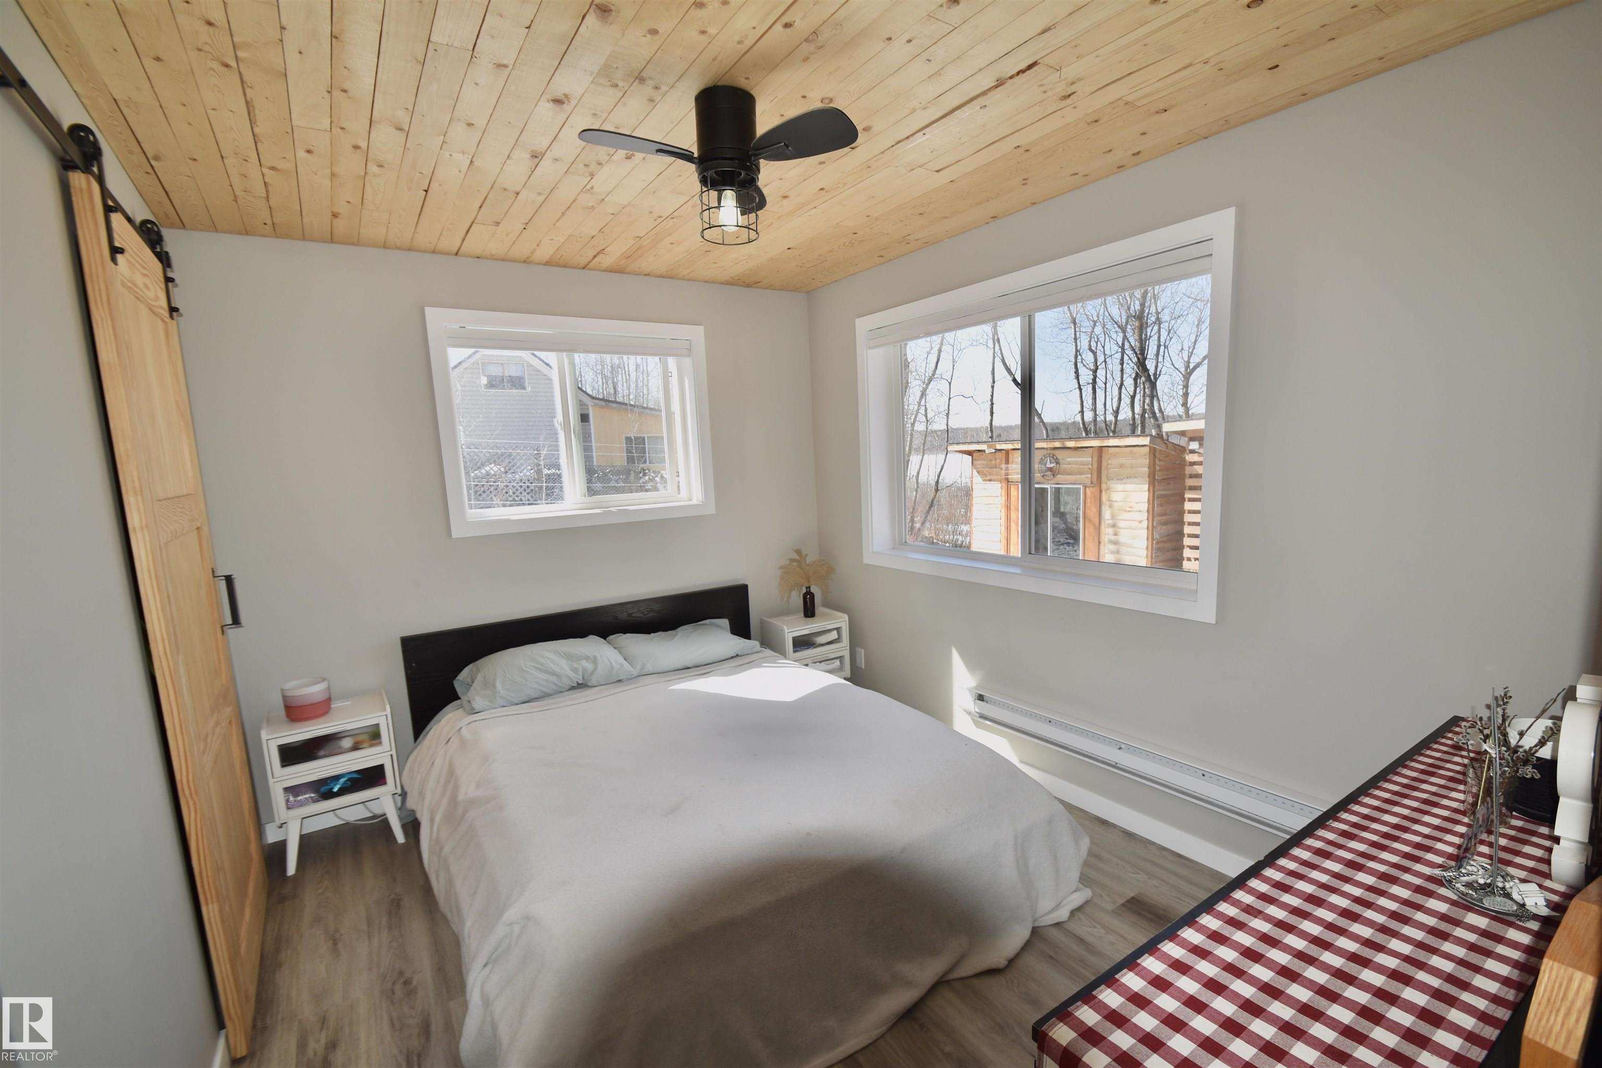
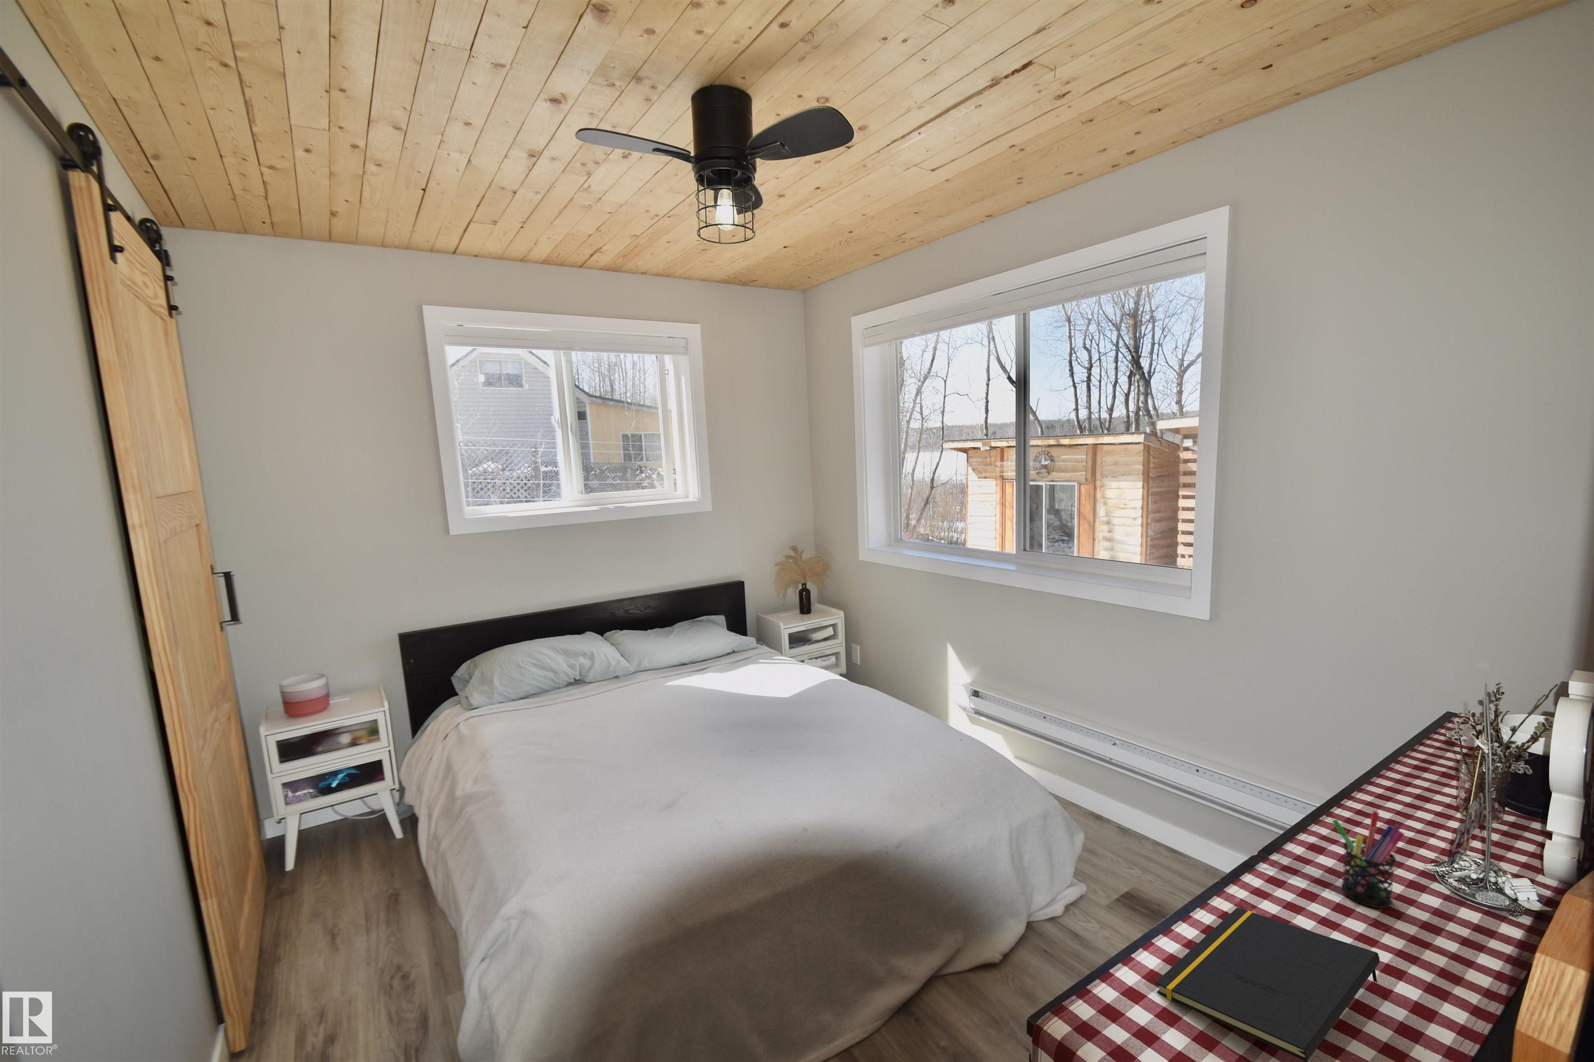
+ notepad [1154,908,1381,1062]
+ pen holder [1332,810,1405,909]
